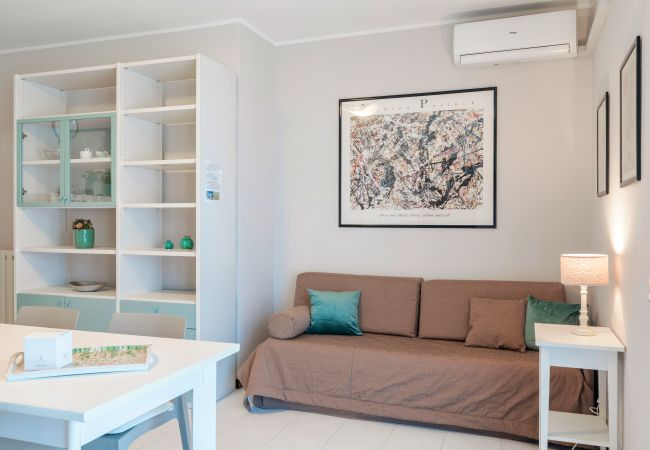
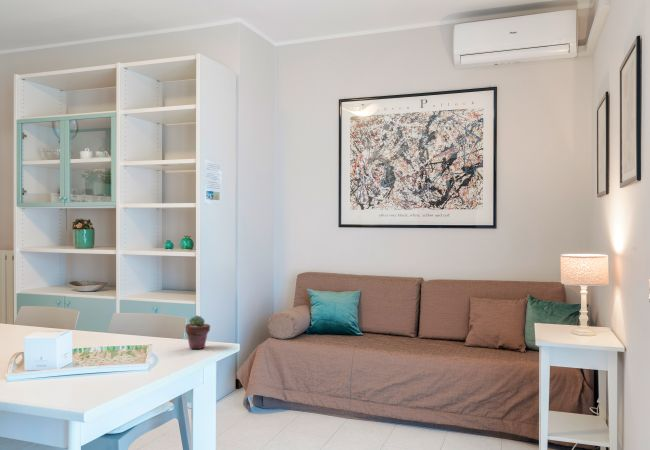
+ potted succulent [184,314,211,350]
